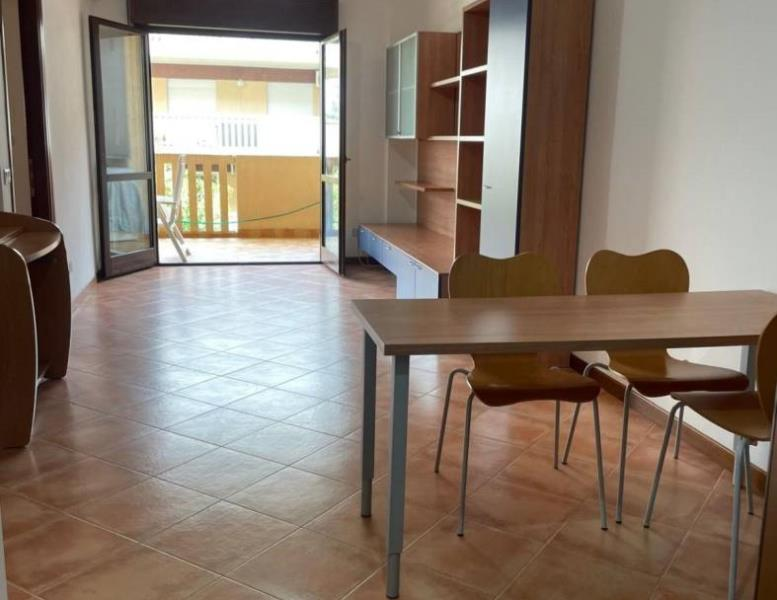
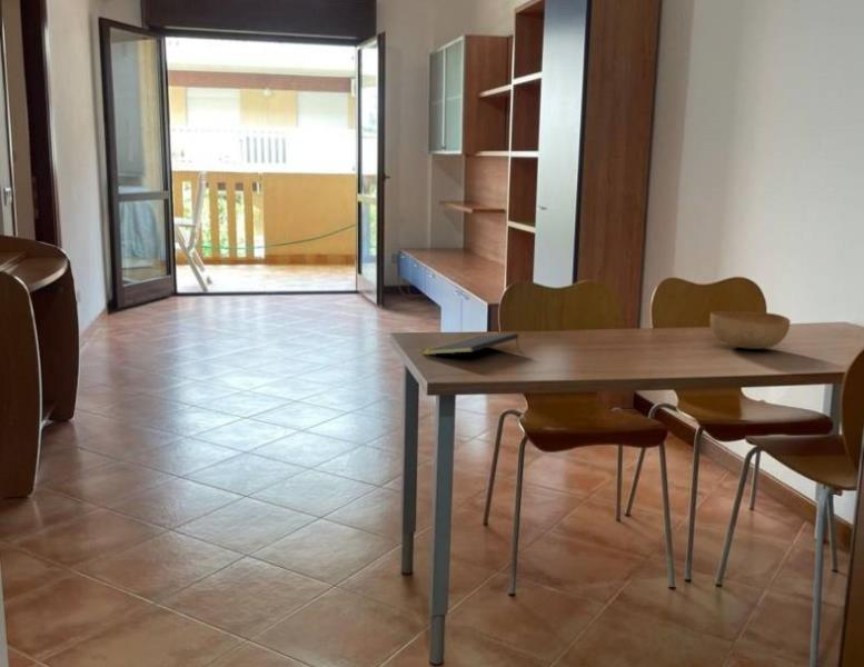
+ bowl [709,310,792,350]
+ notepad [421,332,519,356]
